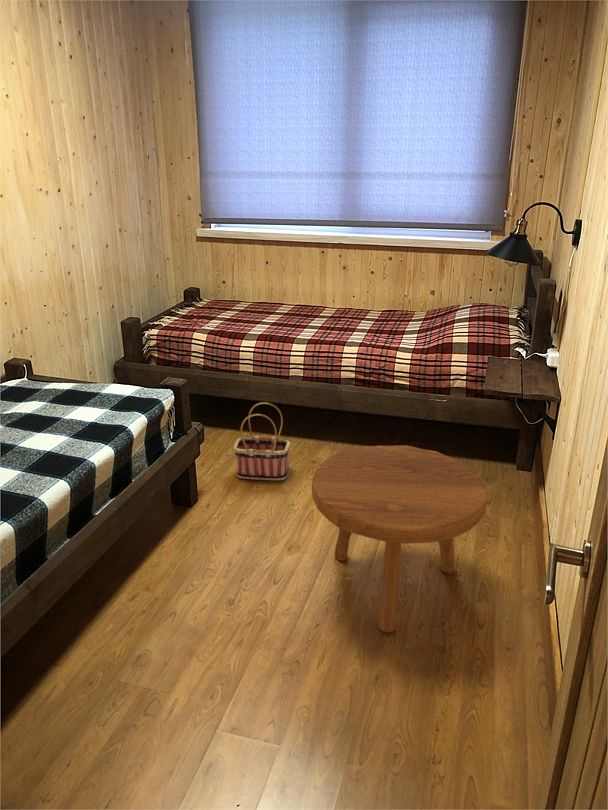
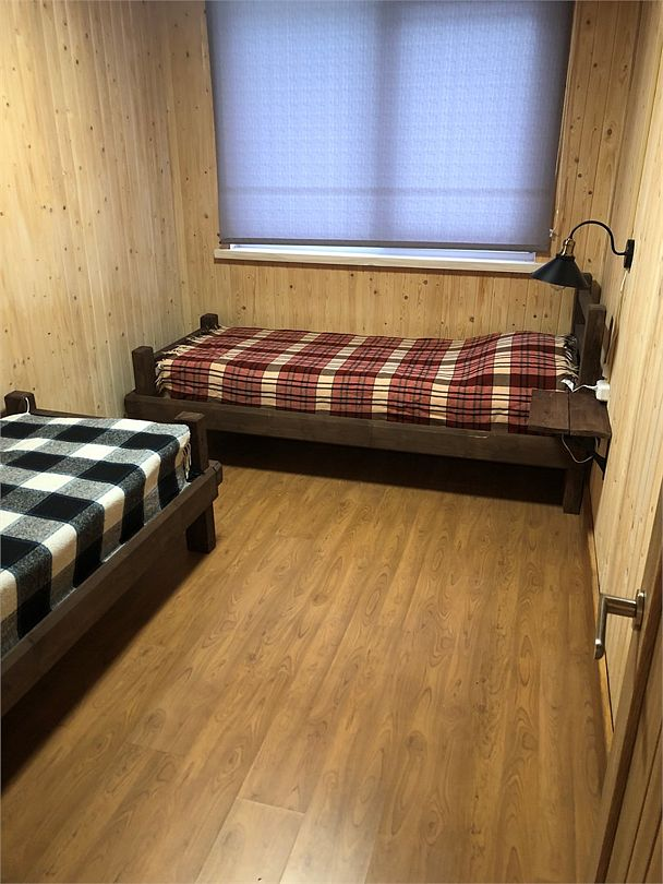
- footstool [311,444,488,634]
- basket [233,401,291,481]
